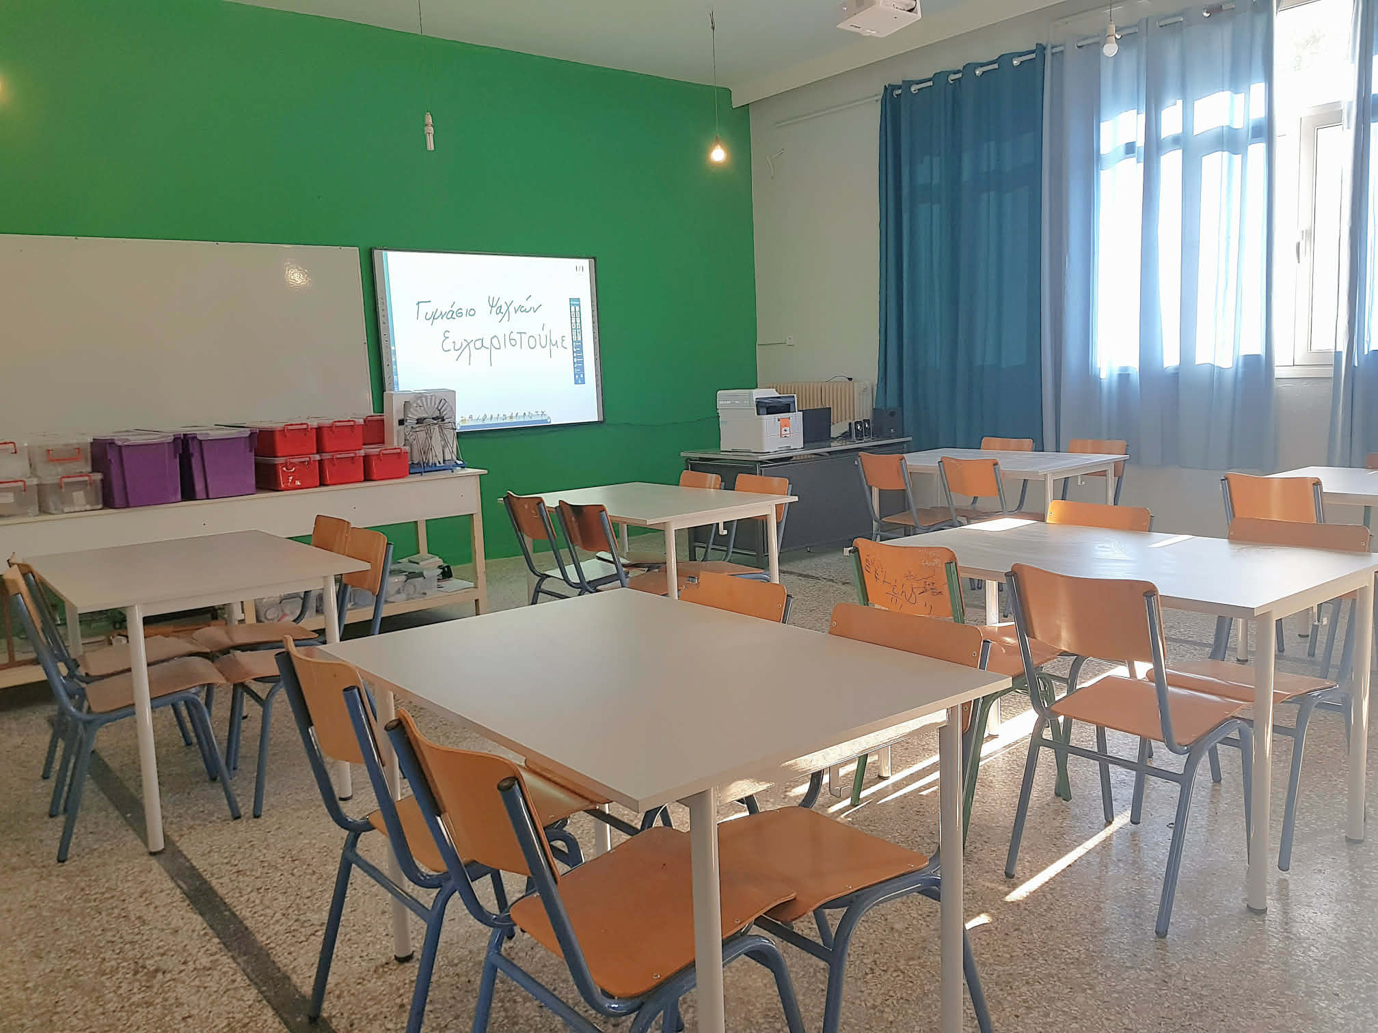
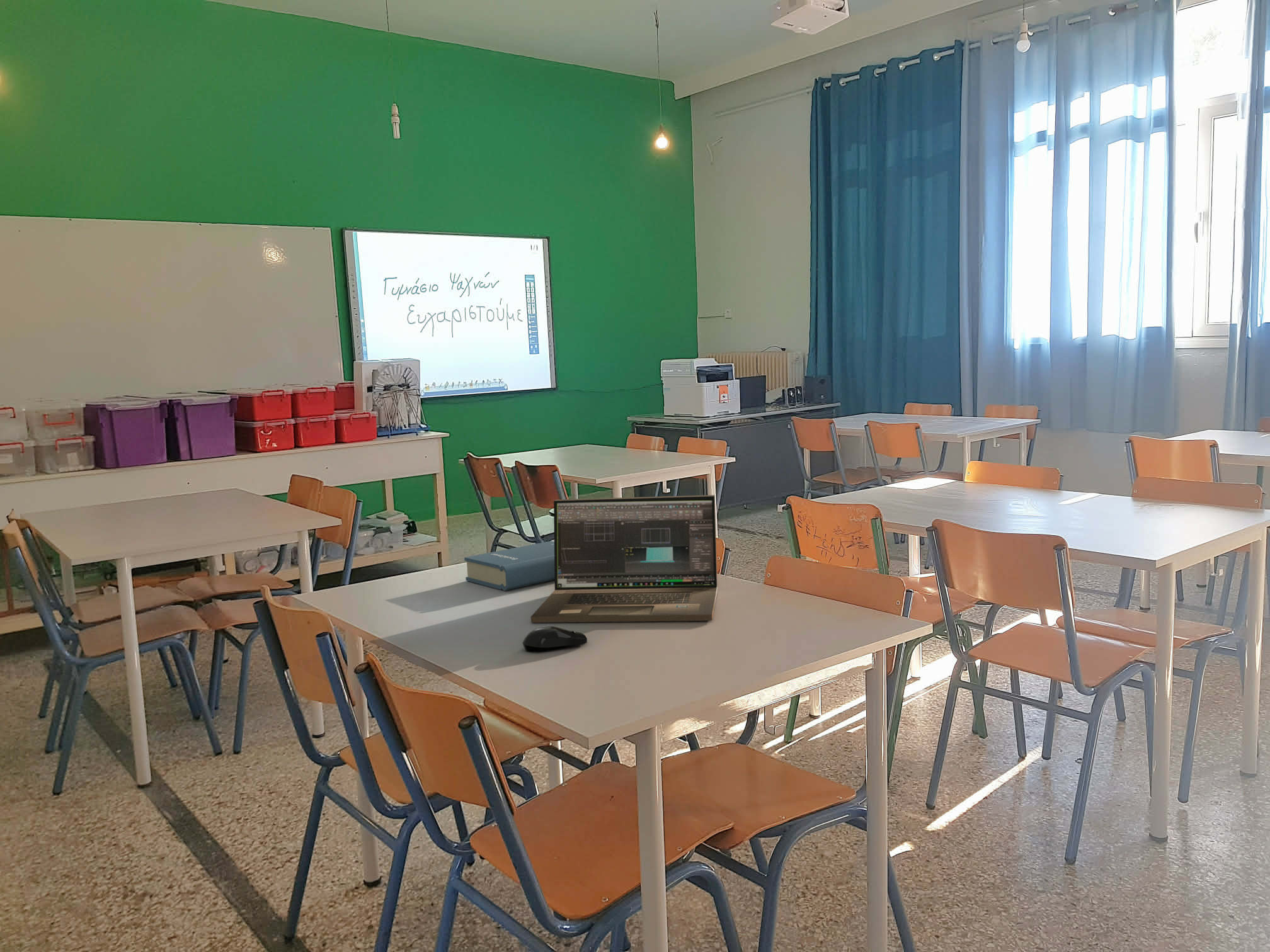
+ hardback book [464,540,555,591]
+ computer mouse [522,626,588,652]
+ laptop [530,494,718,623]
